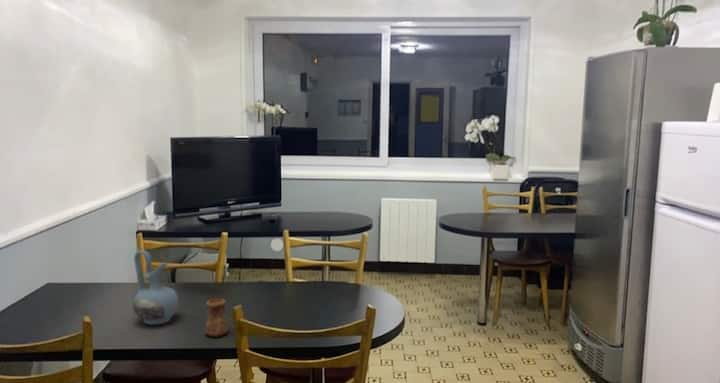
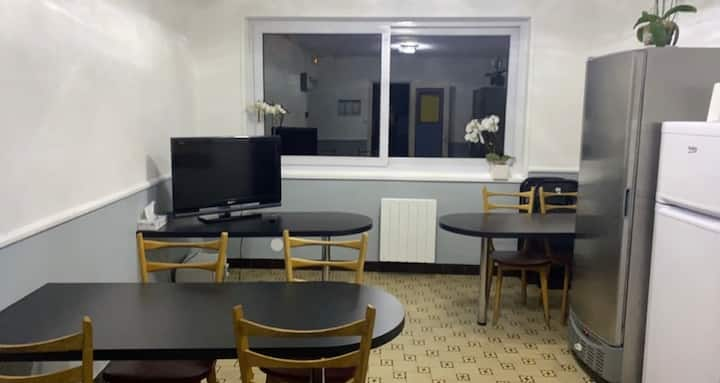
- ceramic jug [132,249,179,326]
- cup [204,298,229,338]
